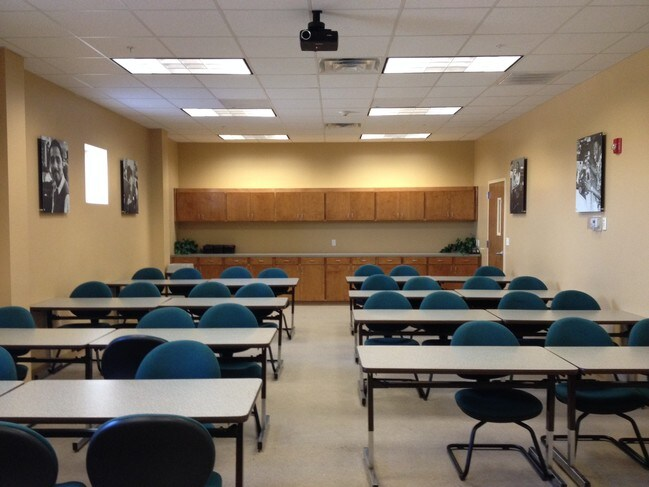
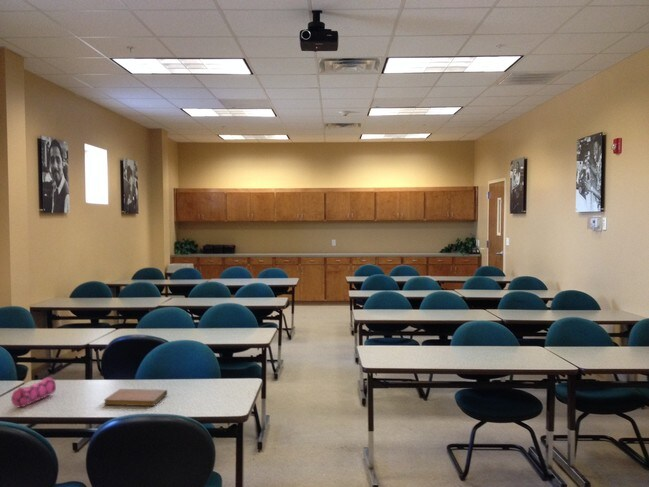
+ pencil case [10,376,57,408]
+ notebook [103,388,168,407]
